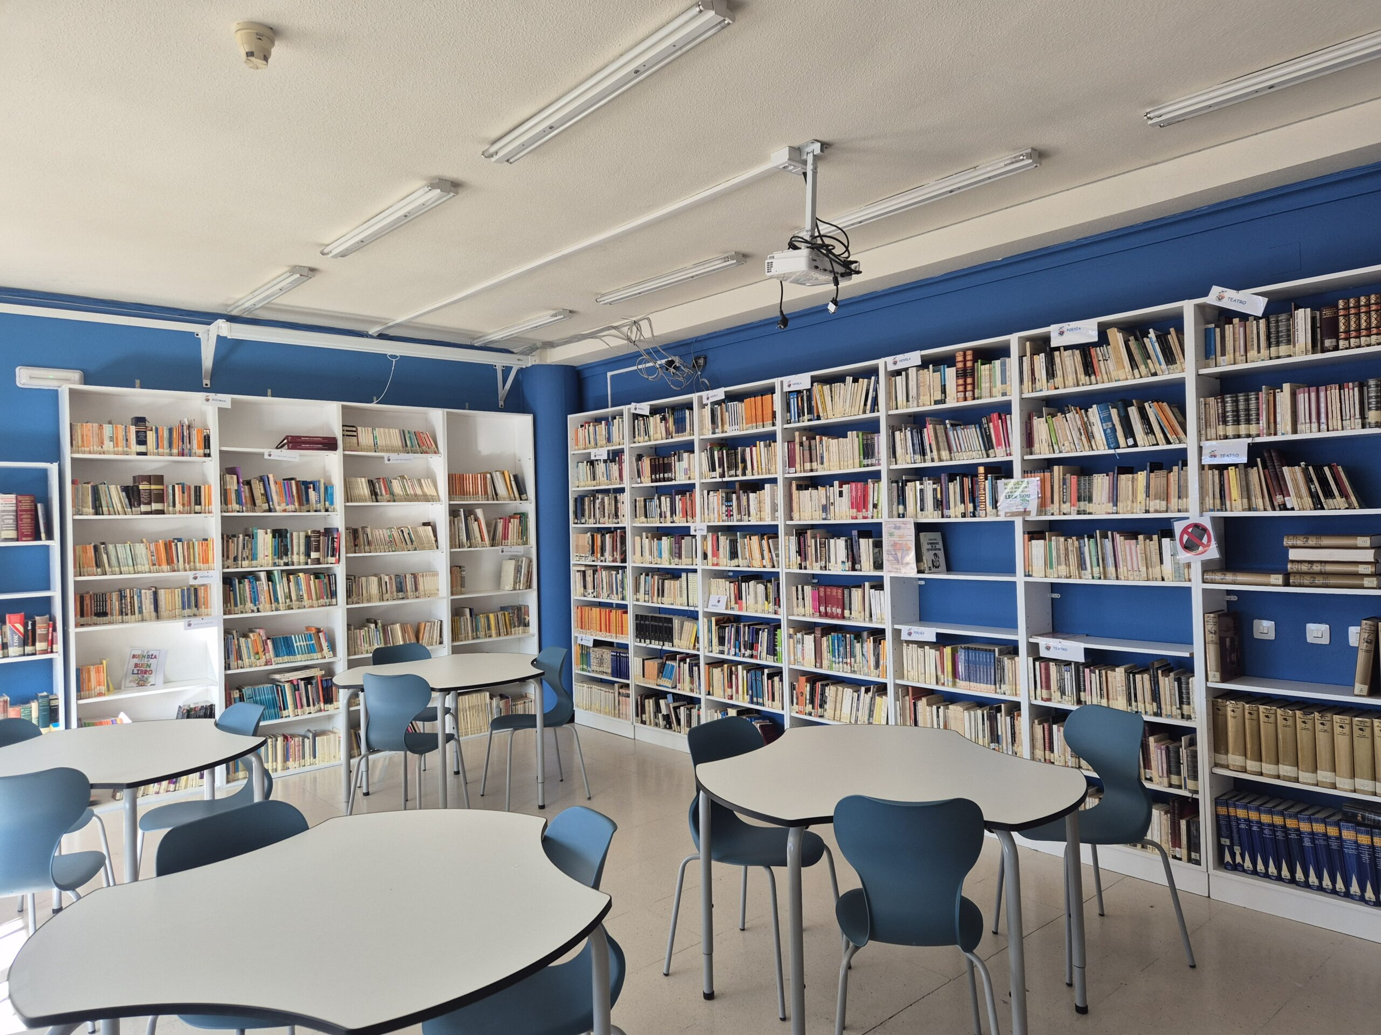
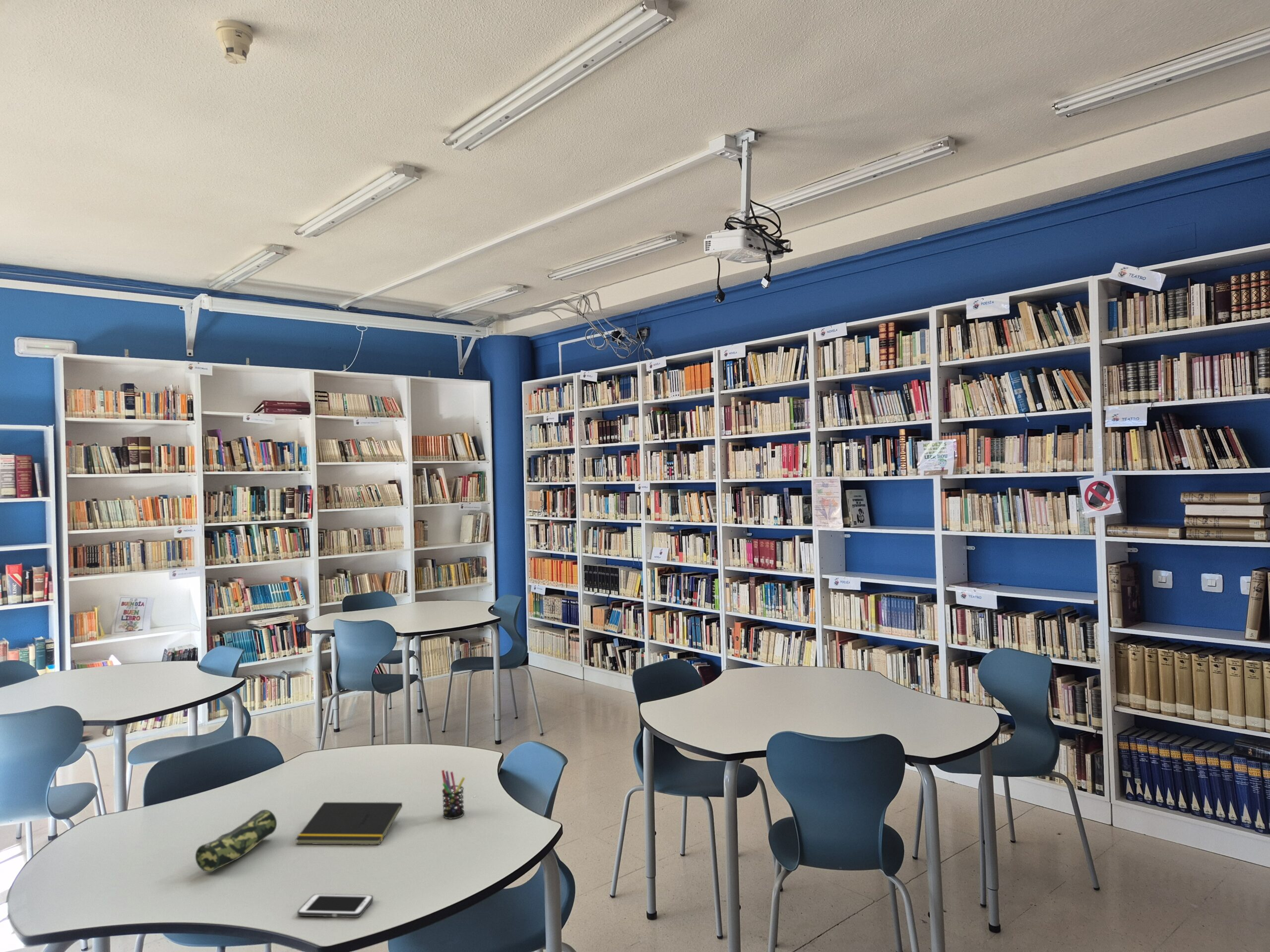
+ notepad [295,802,403,845]
+ cell phone [297,893,374,918]
+ pencil case [195,809,277,873]
+ pen holder [441,770,465,819]
